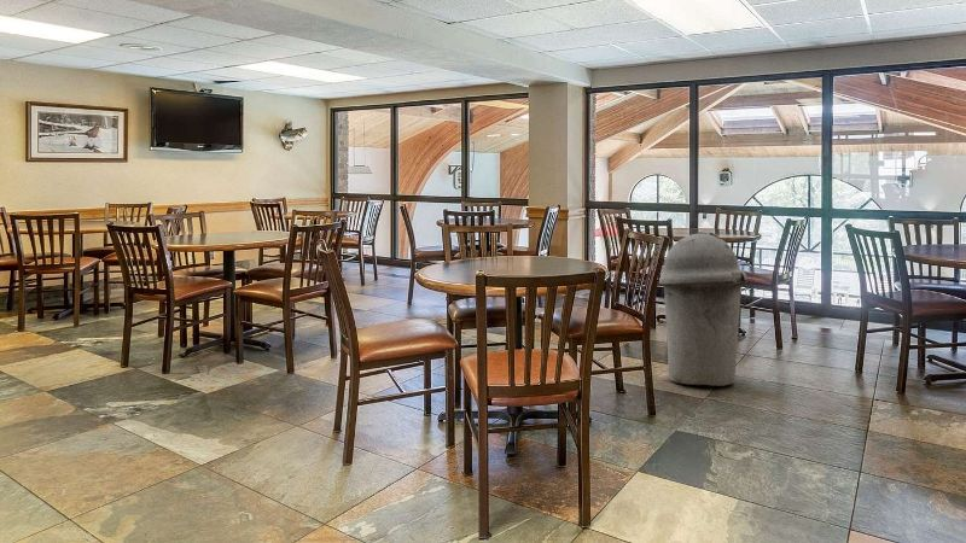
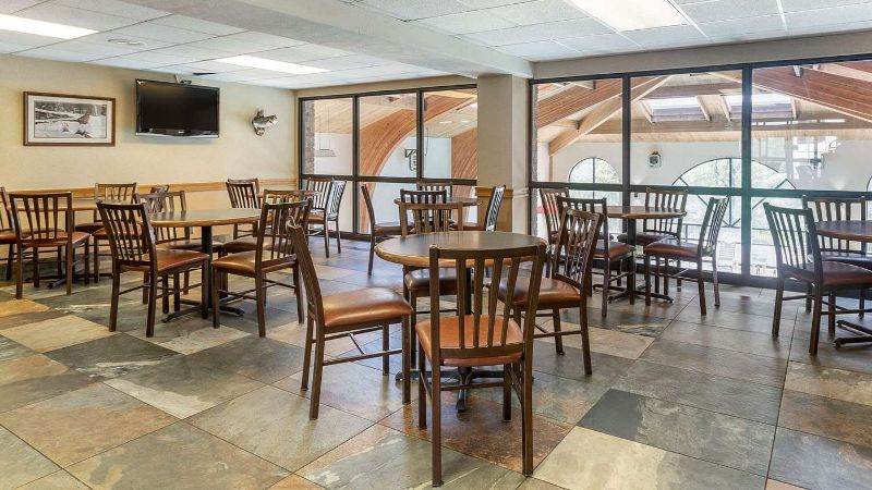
- trash can [658,230,749,387]
